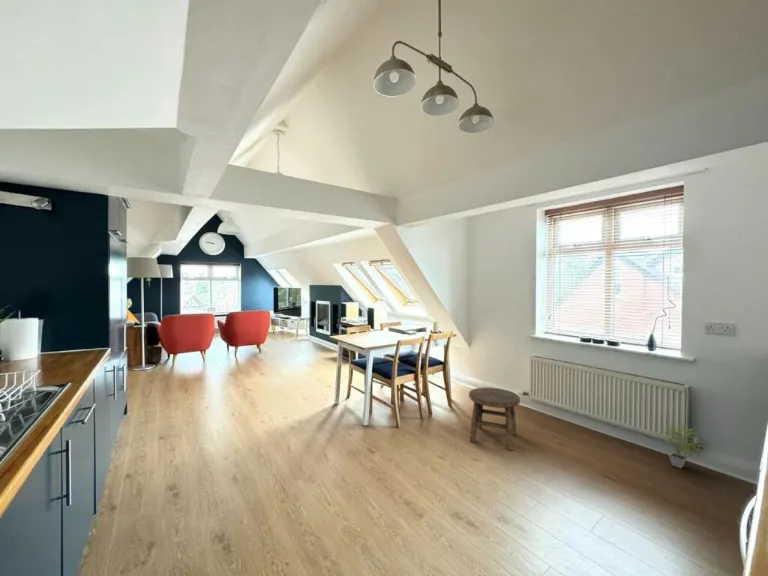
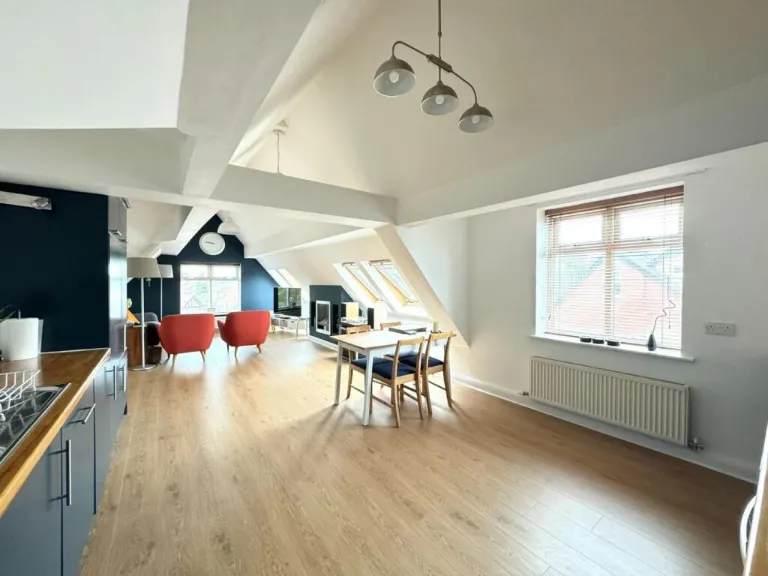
- stool [468,387,521,451]
- potted plant [661,422,706,469]
